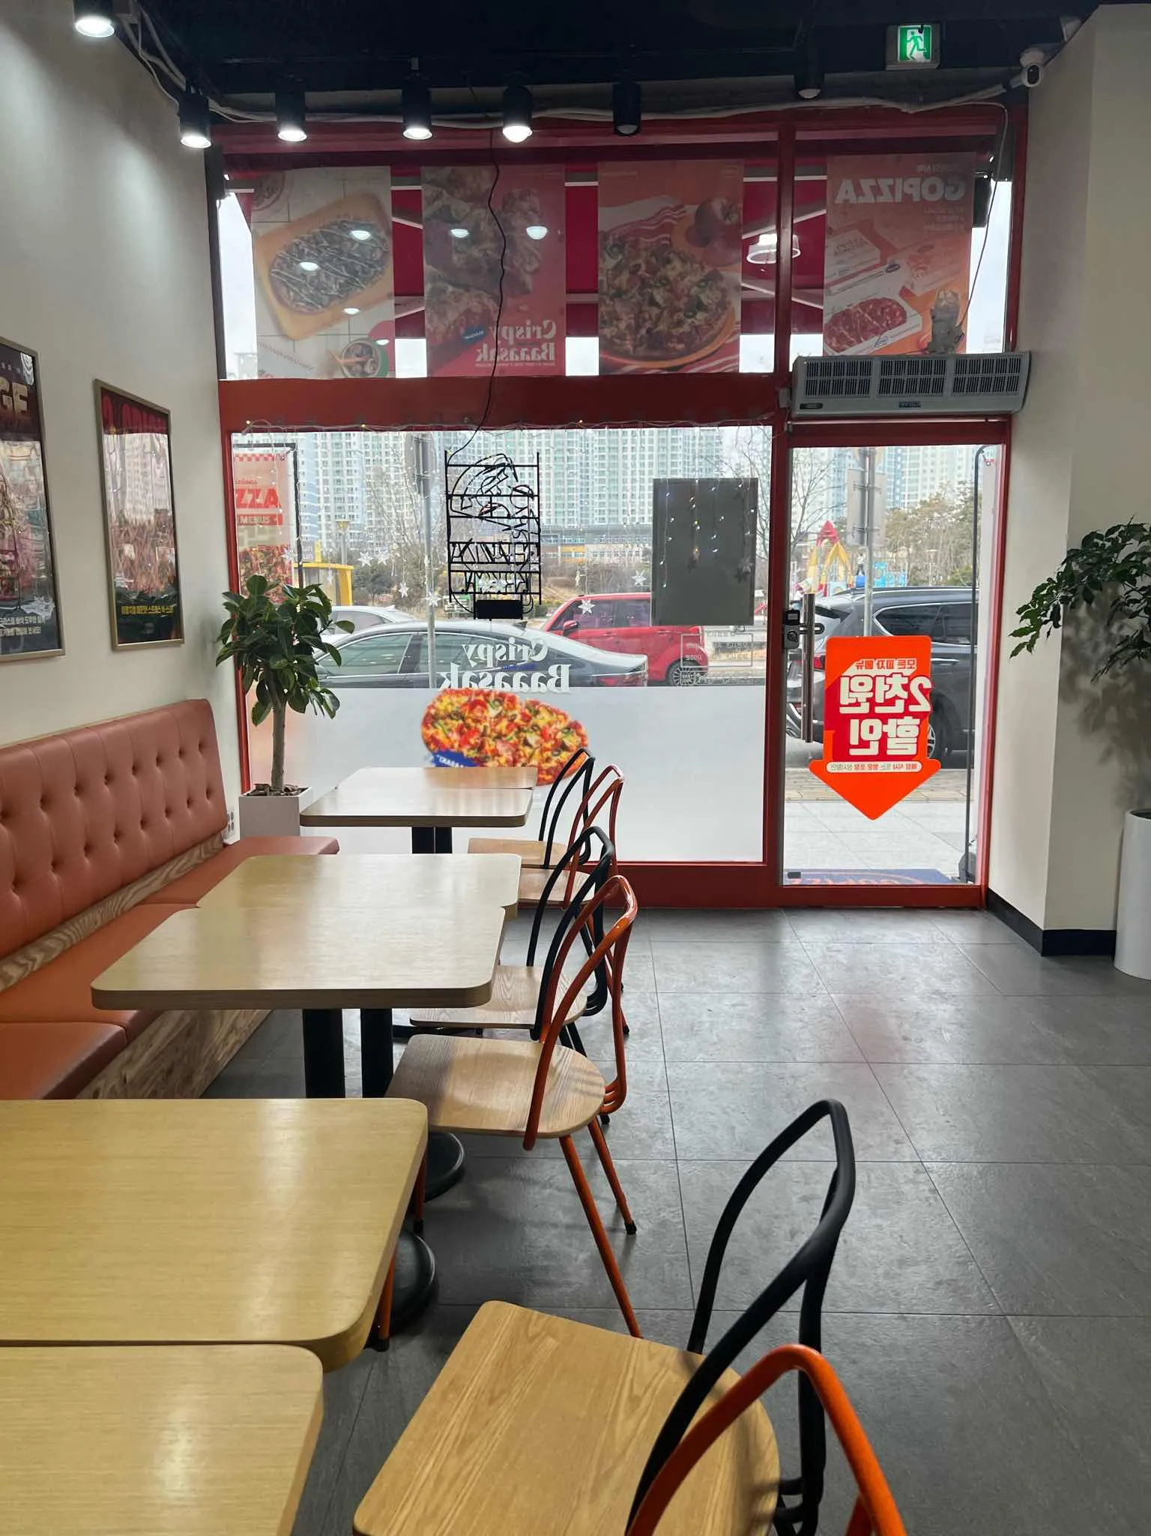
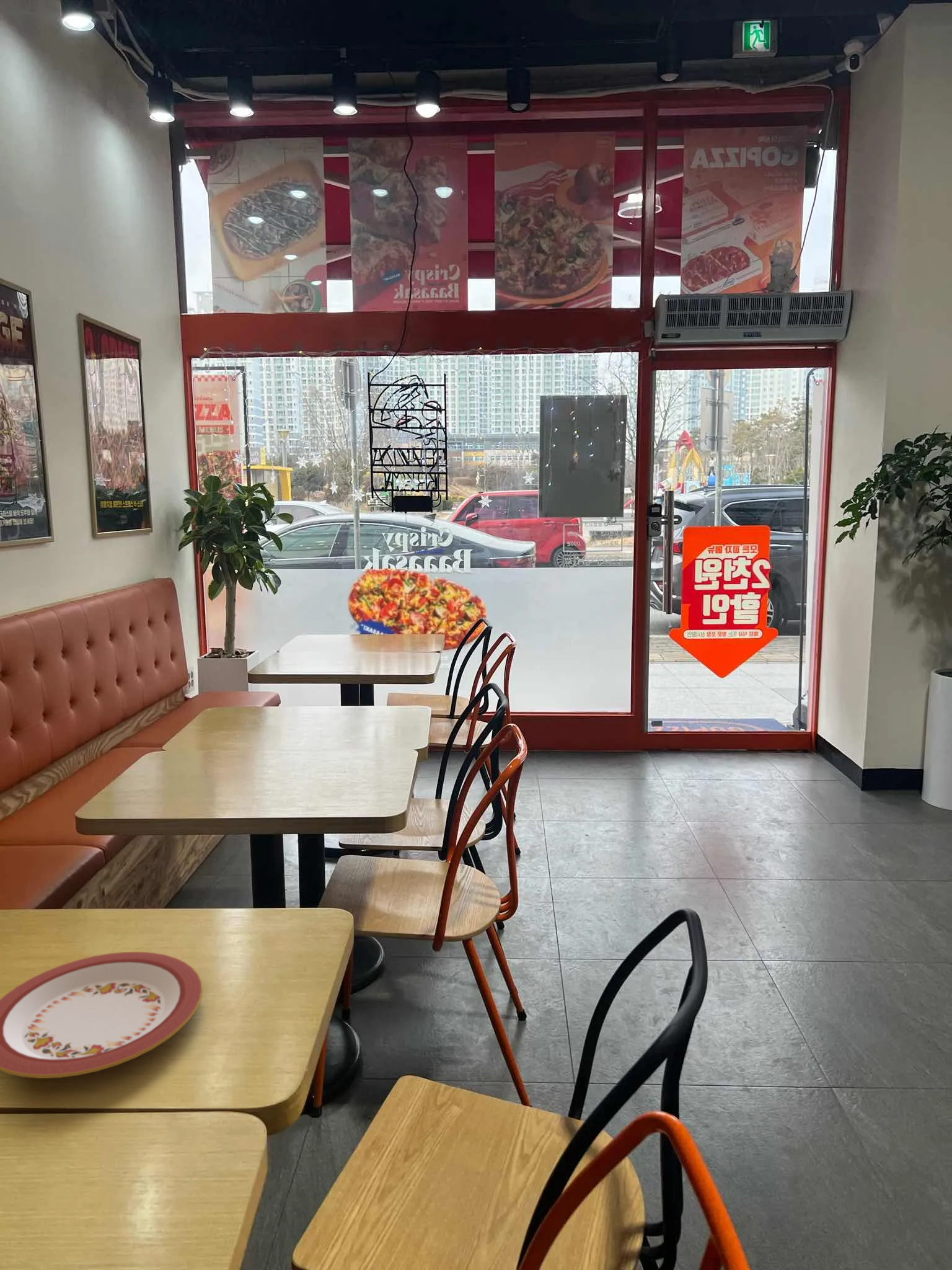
+ plate [0,951,203,1079]
